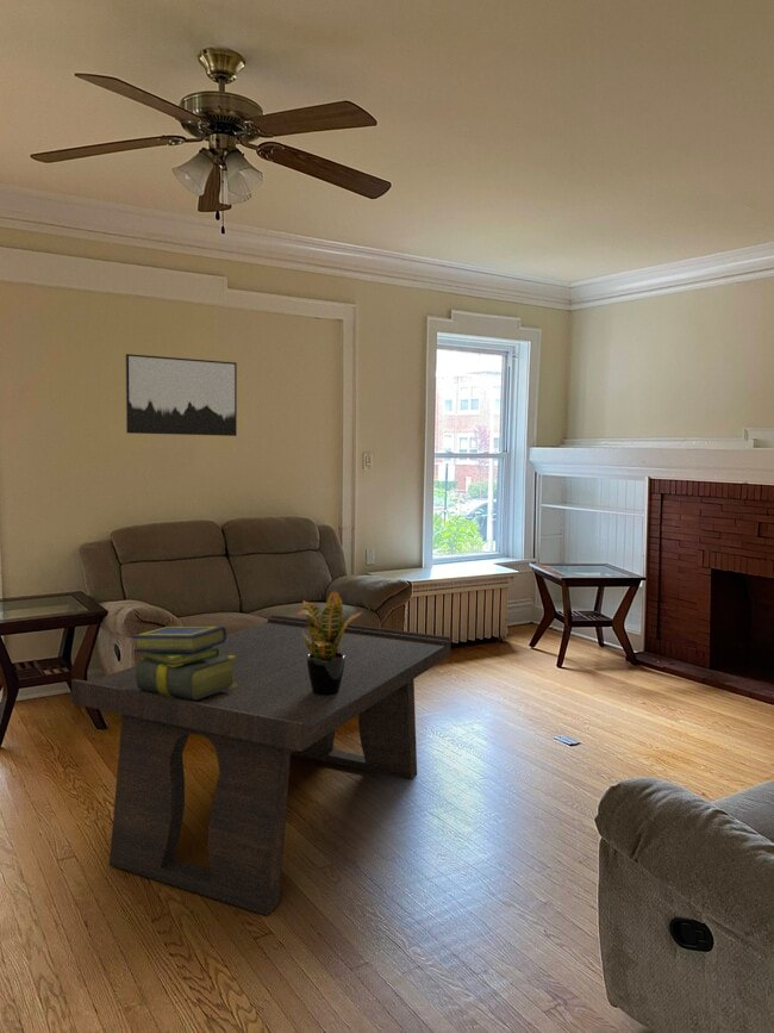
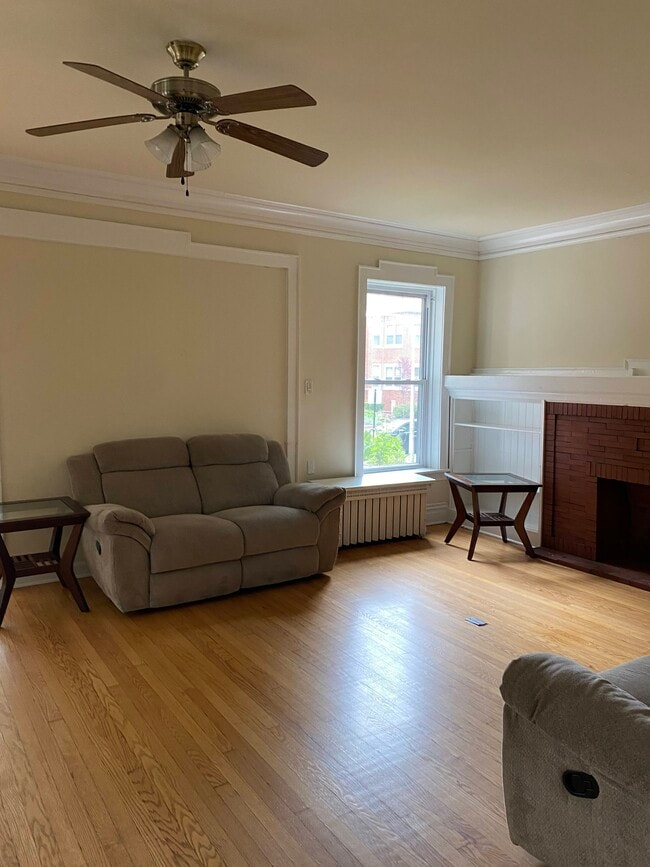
- coffee table [70,614,452,916]
- stack of books [131,626,237,699]
- potted plant [295,589,363,696]
- wall art [125,353,238,437]
